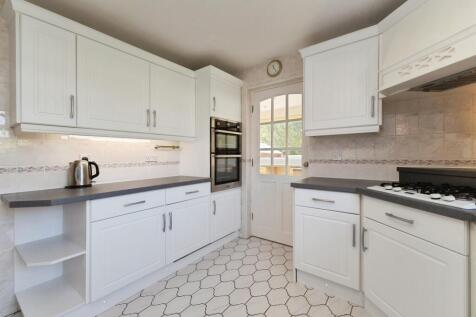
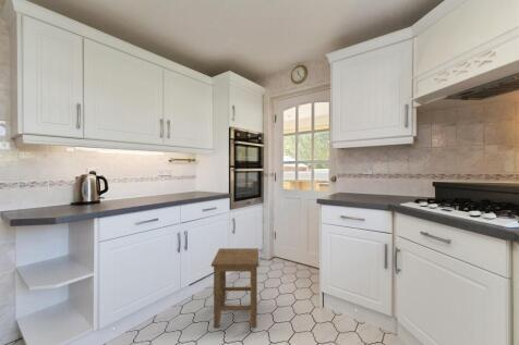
+ stool [210,247,260,329]
